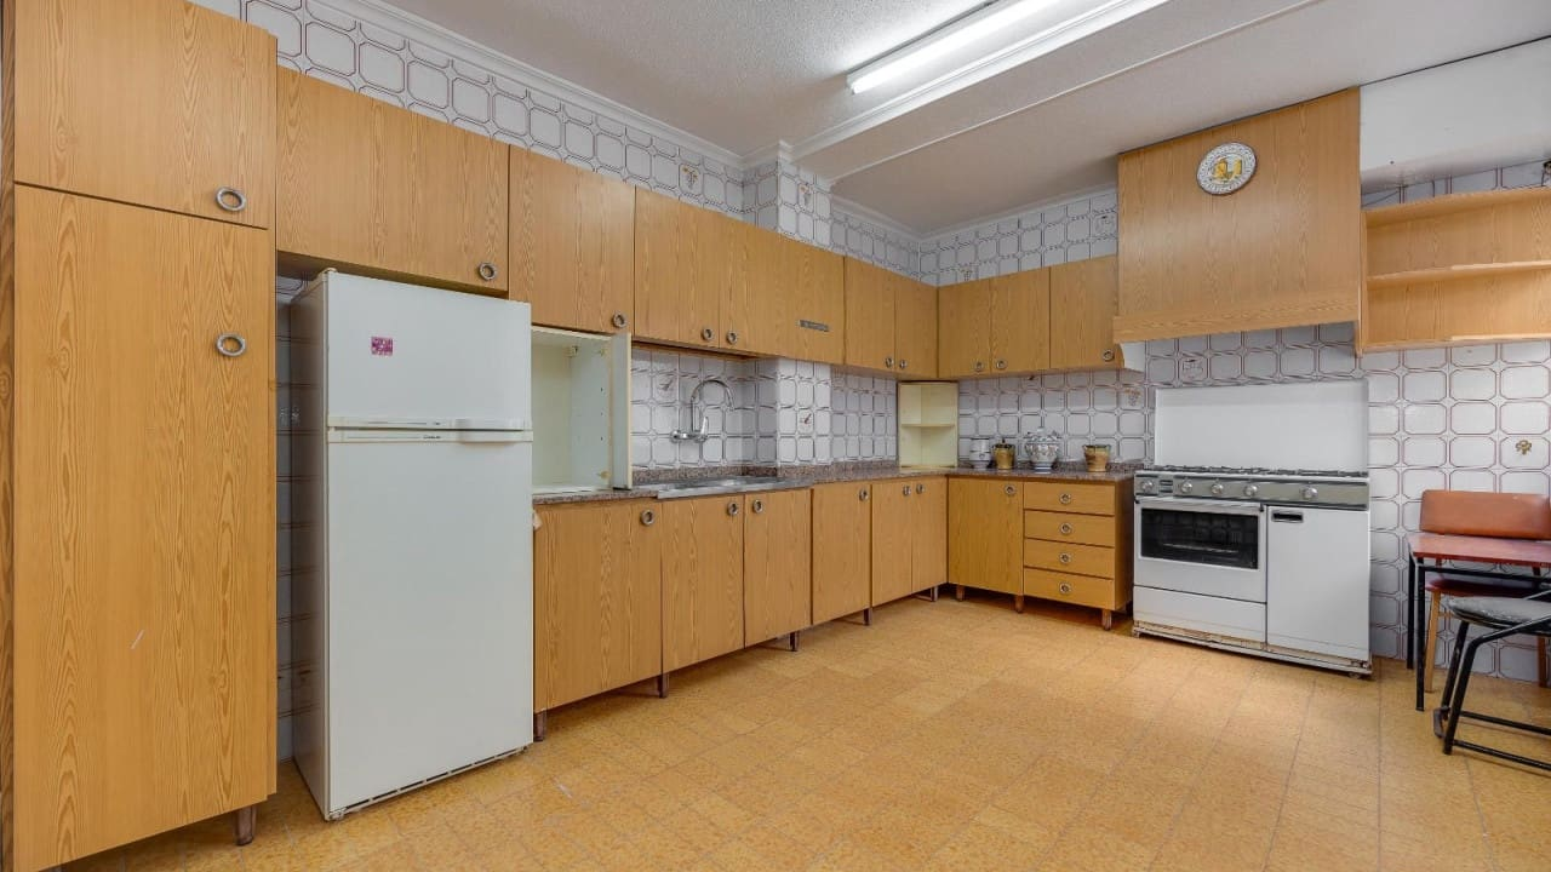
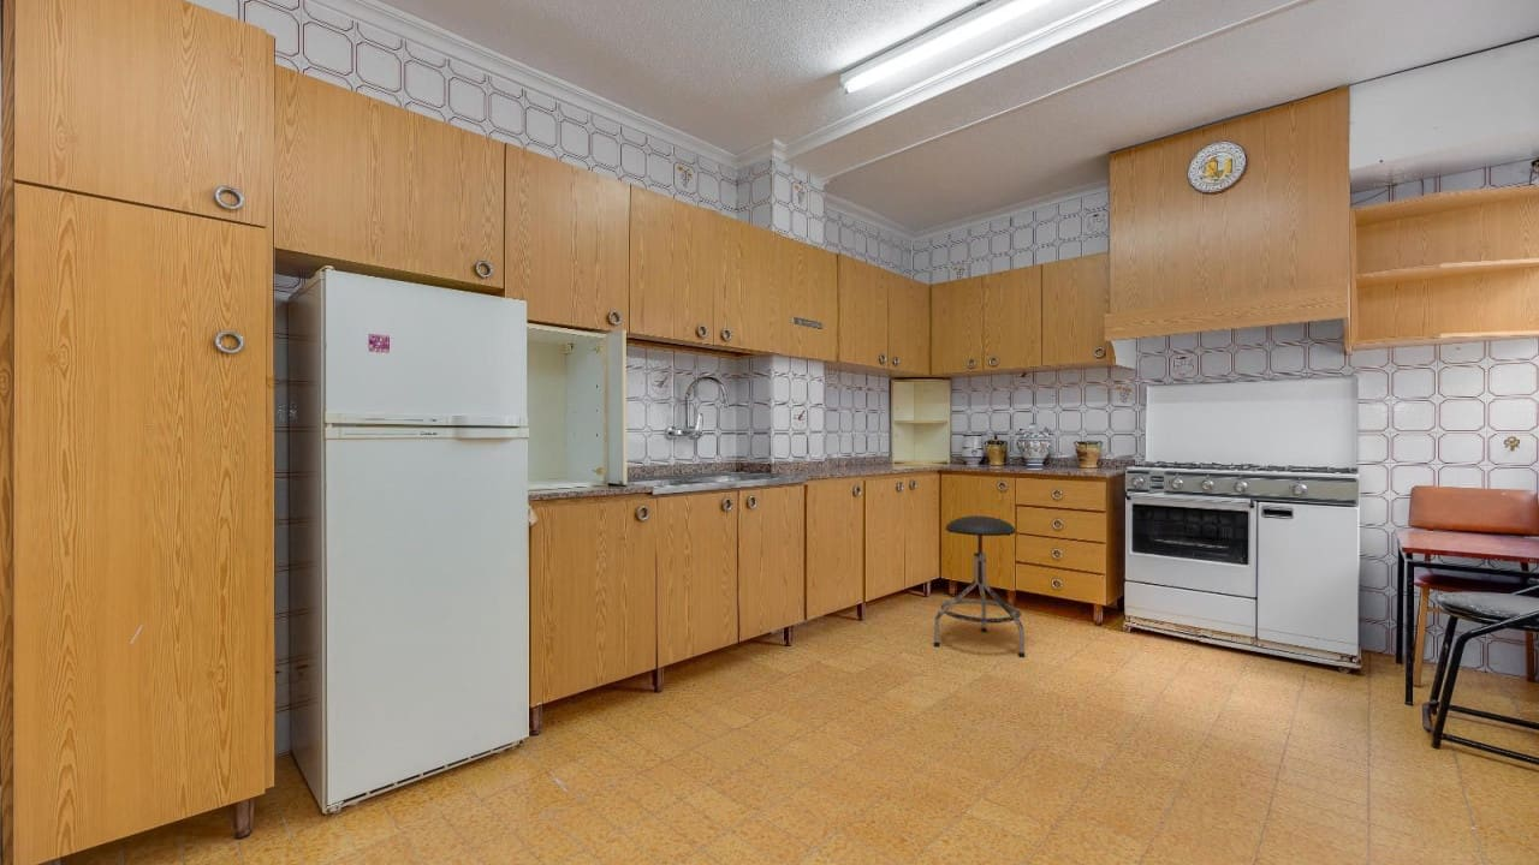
+ stool [933,514,1026,658]
